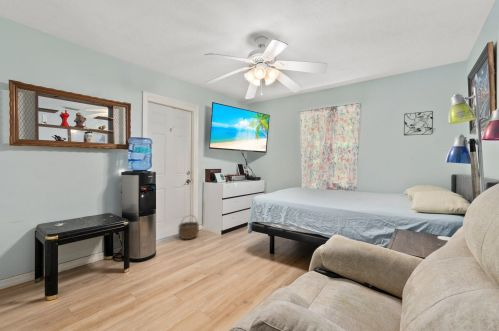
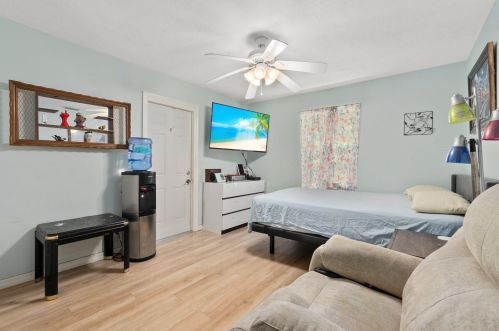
- wicker basket [177,214,200,240]
